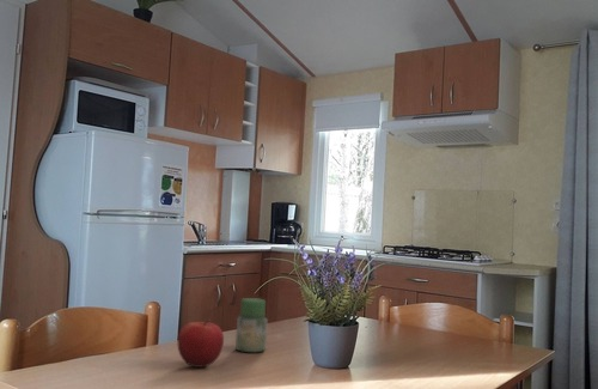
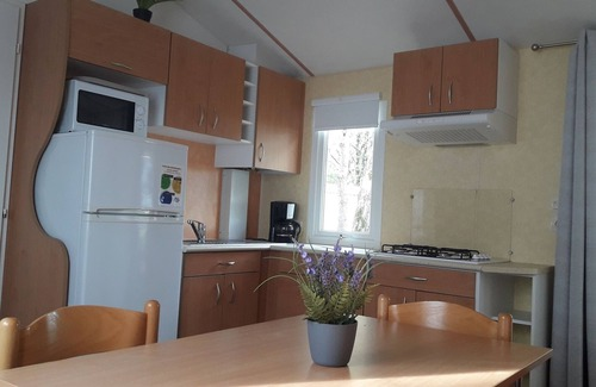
- fruit [177,317,225,369]
- jar [234,297,268,353]
